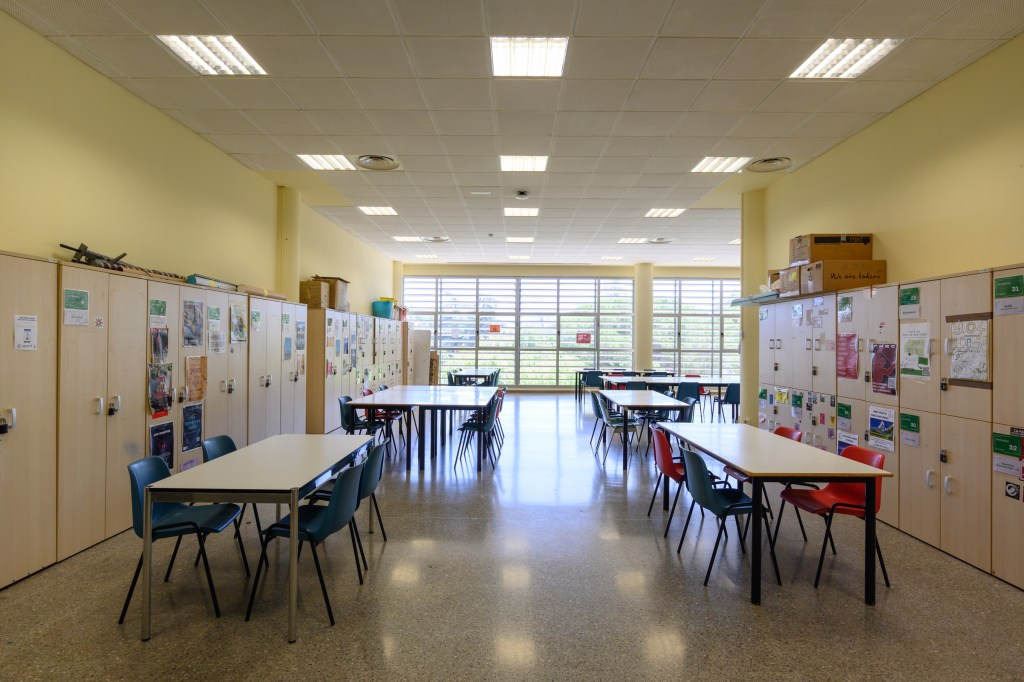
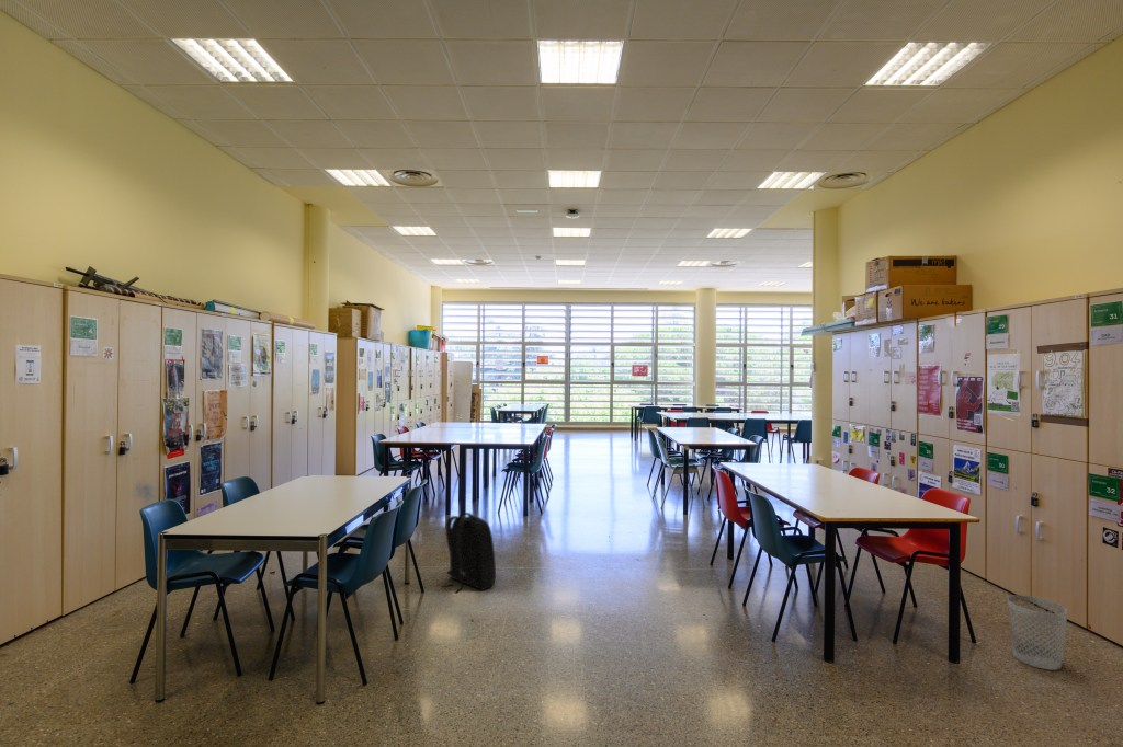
+ wastebasket [1007,594,1069,671]
+ backpack [441,512,497,594]
